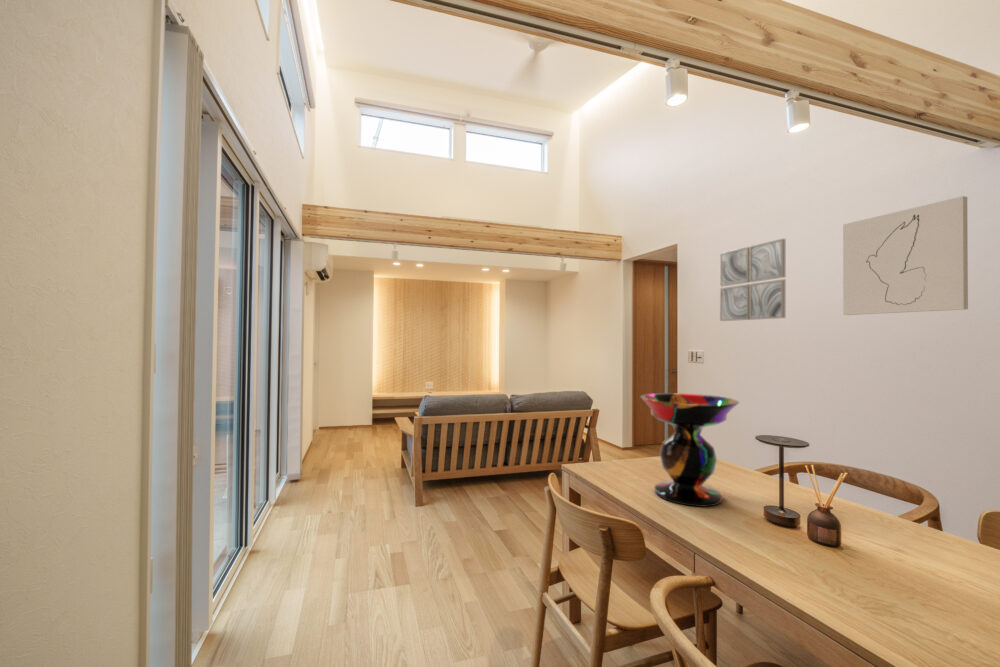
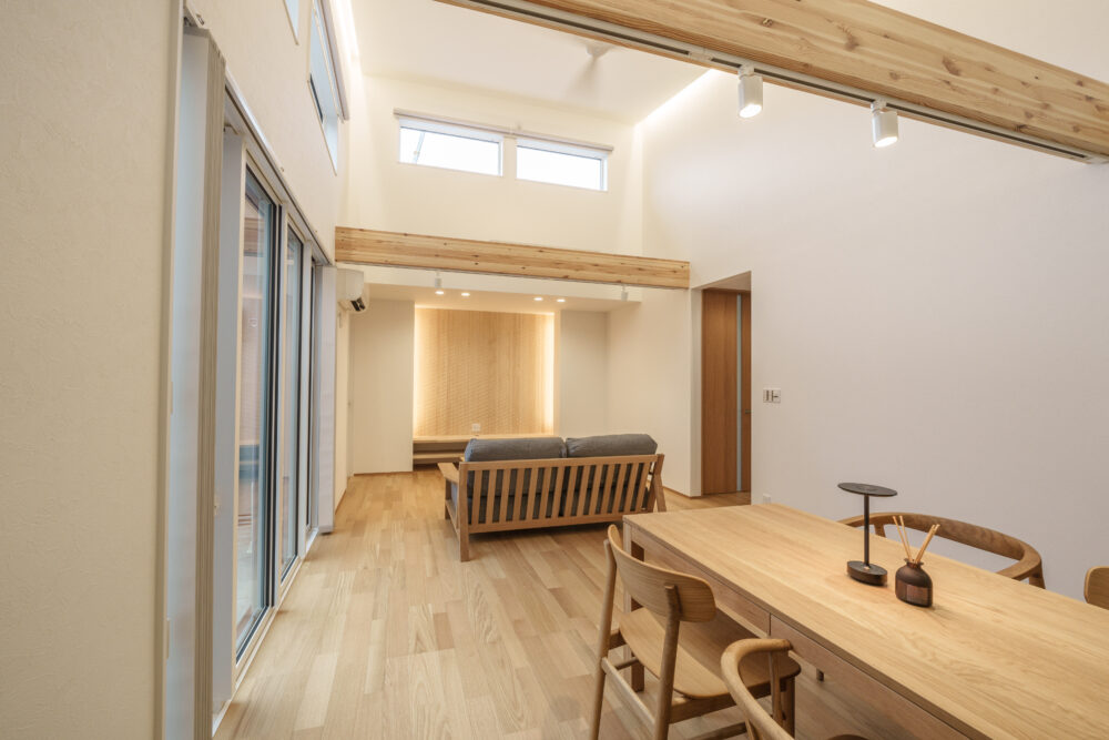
- decorative bowl [639,392,740,508]
- wall art [719,238,786,322]
- wall art [842,195,969,316]
